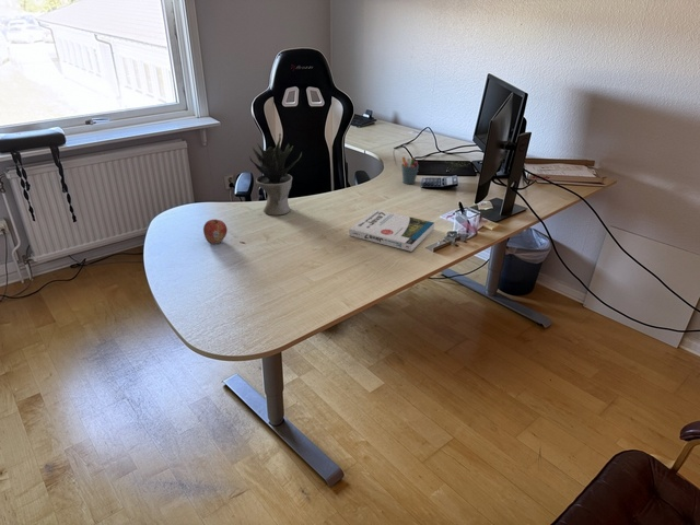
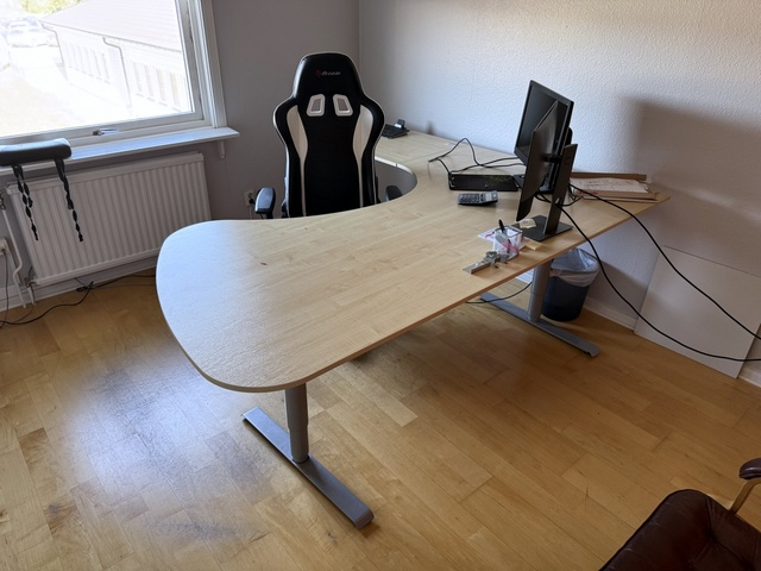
- pen holder [400,155,420,185]
- book [348,209,435,253]
- potted plant [248,132,303,217]
- fruit [202,219,229,245]
